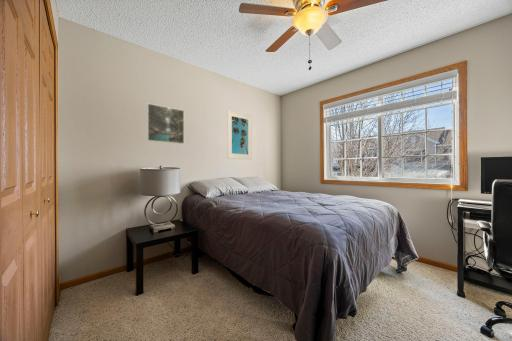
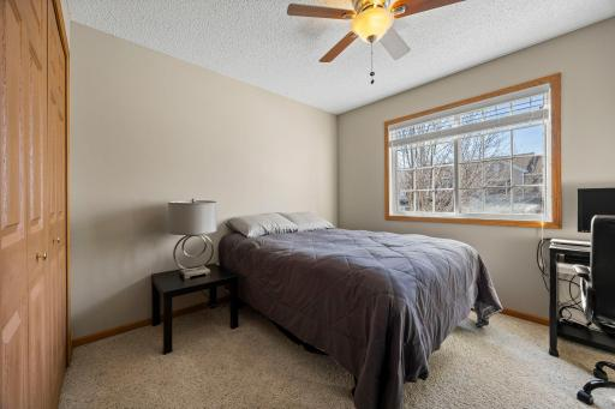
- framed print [226,109,253,160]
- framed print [146,103,185,145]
